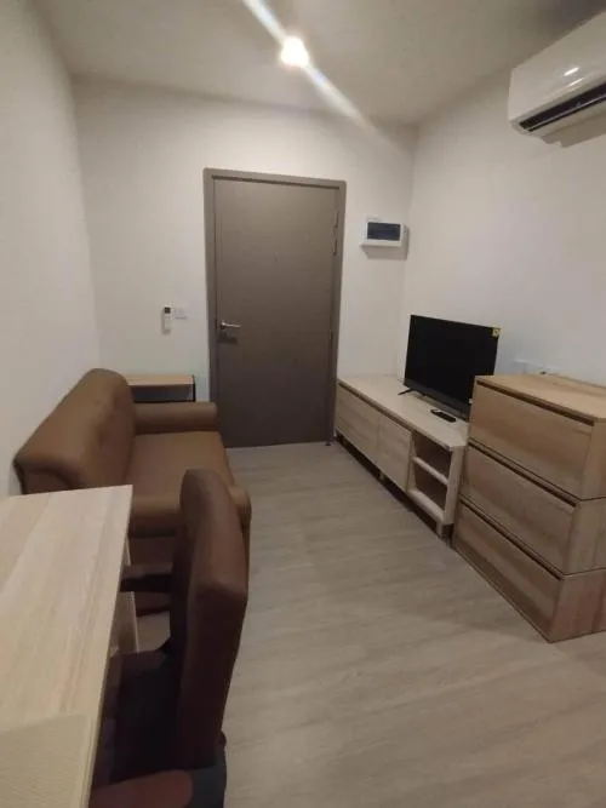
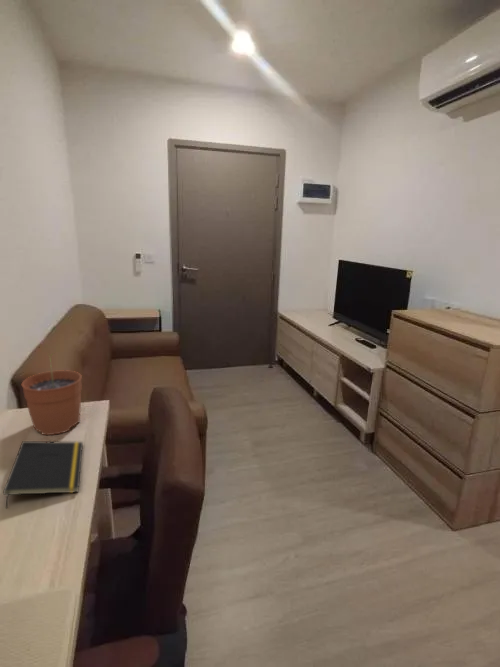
+ notepad [2,440,84,509]
+ plant pot [21,352,83,436]
